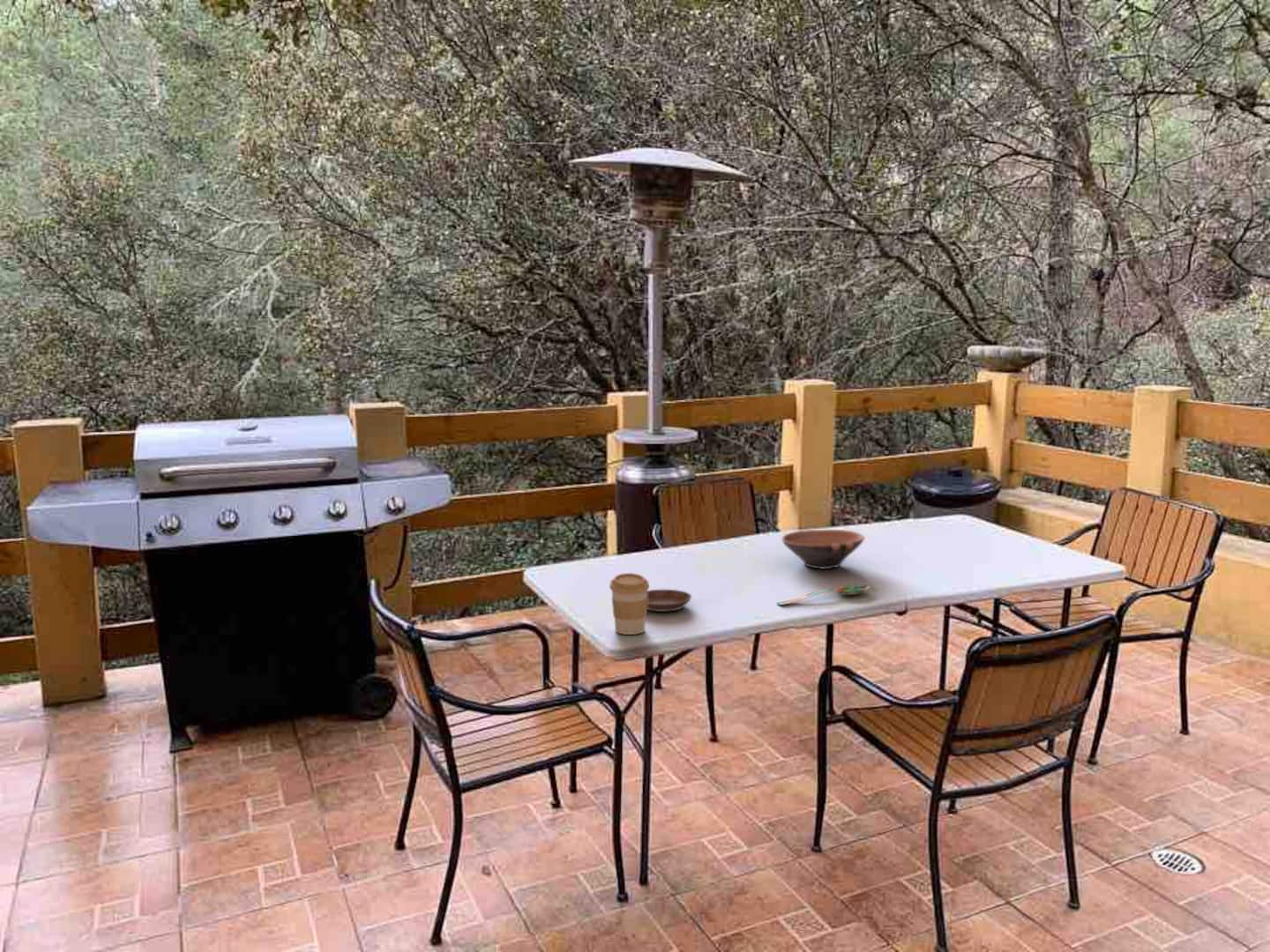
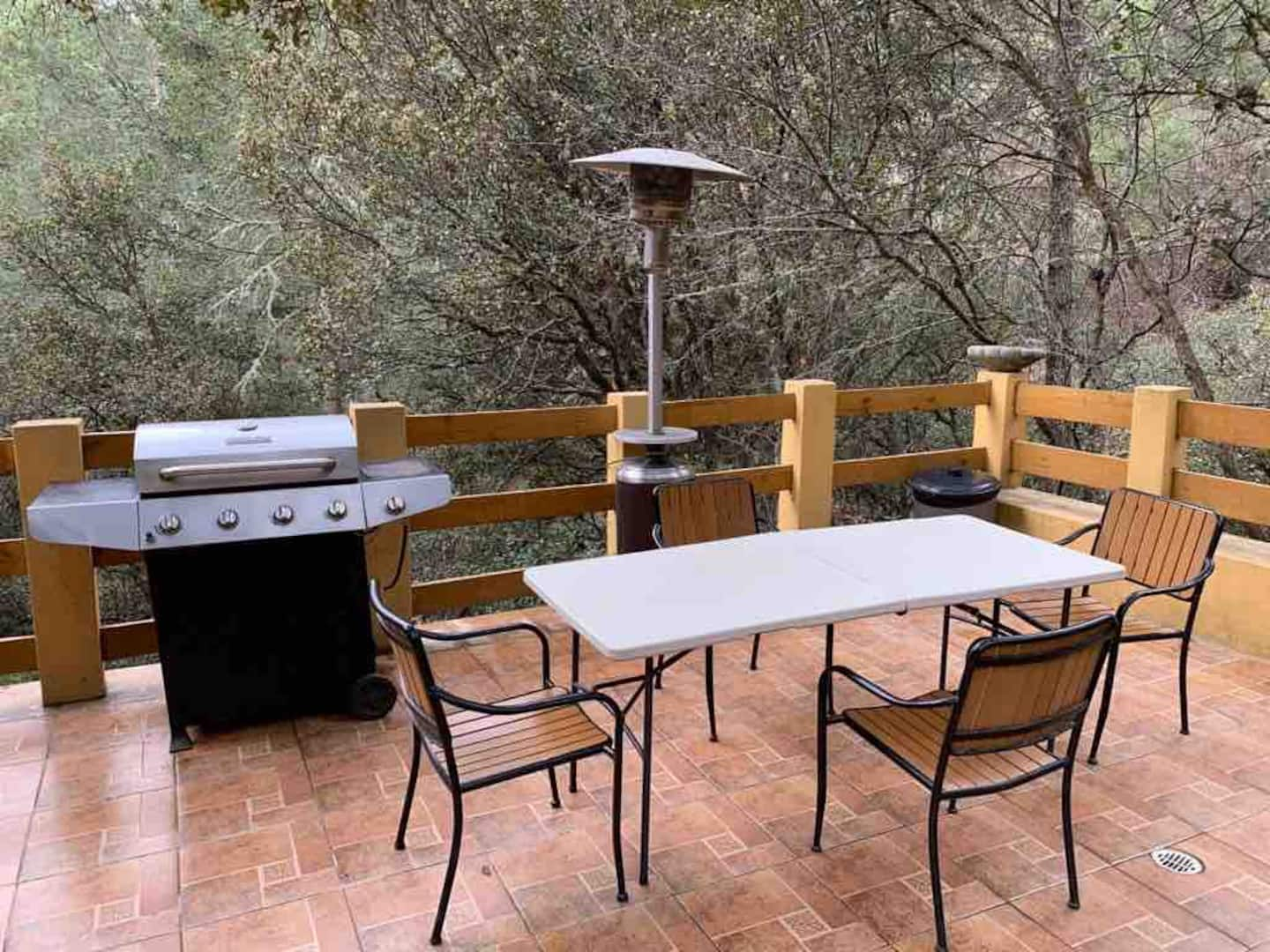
- spoon [776,584,870,606]
- saucer [646,589,692,613]
- coffee cup [609,572,650,636]
- bowl [781,529,865,569]
